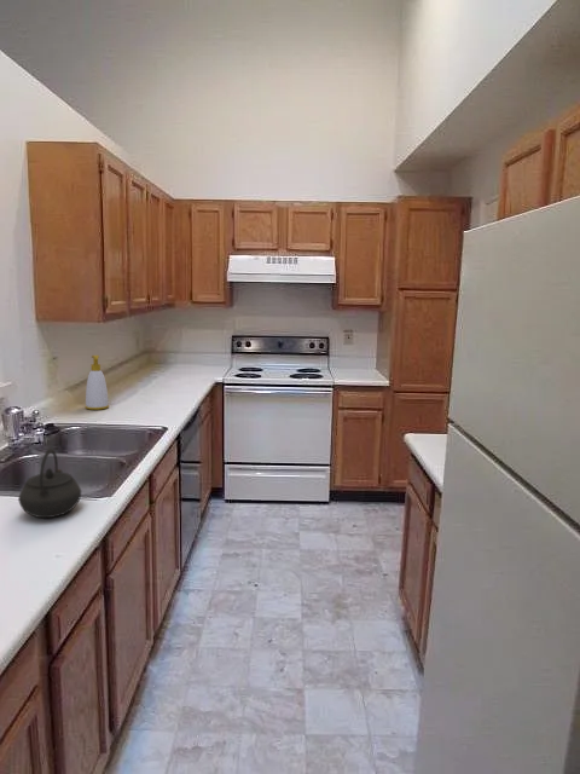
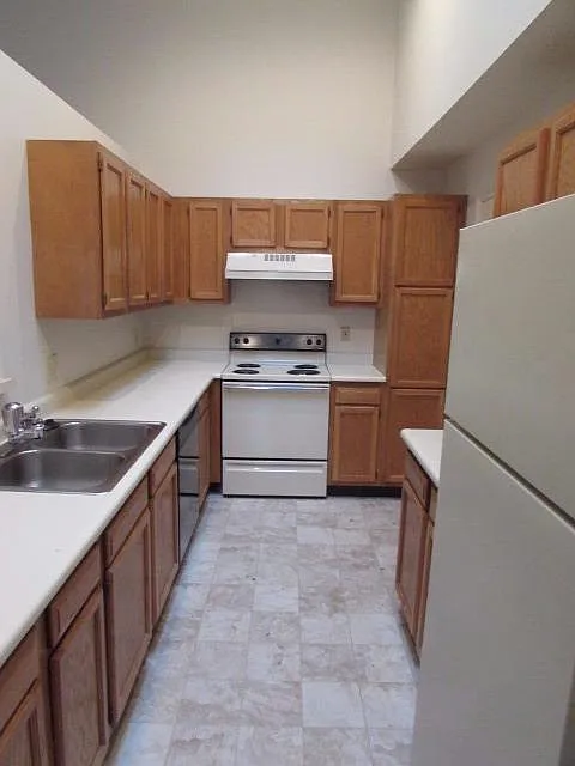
- kettle [17,447,82,519]
- soap bottle [83,354,110,411]
